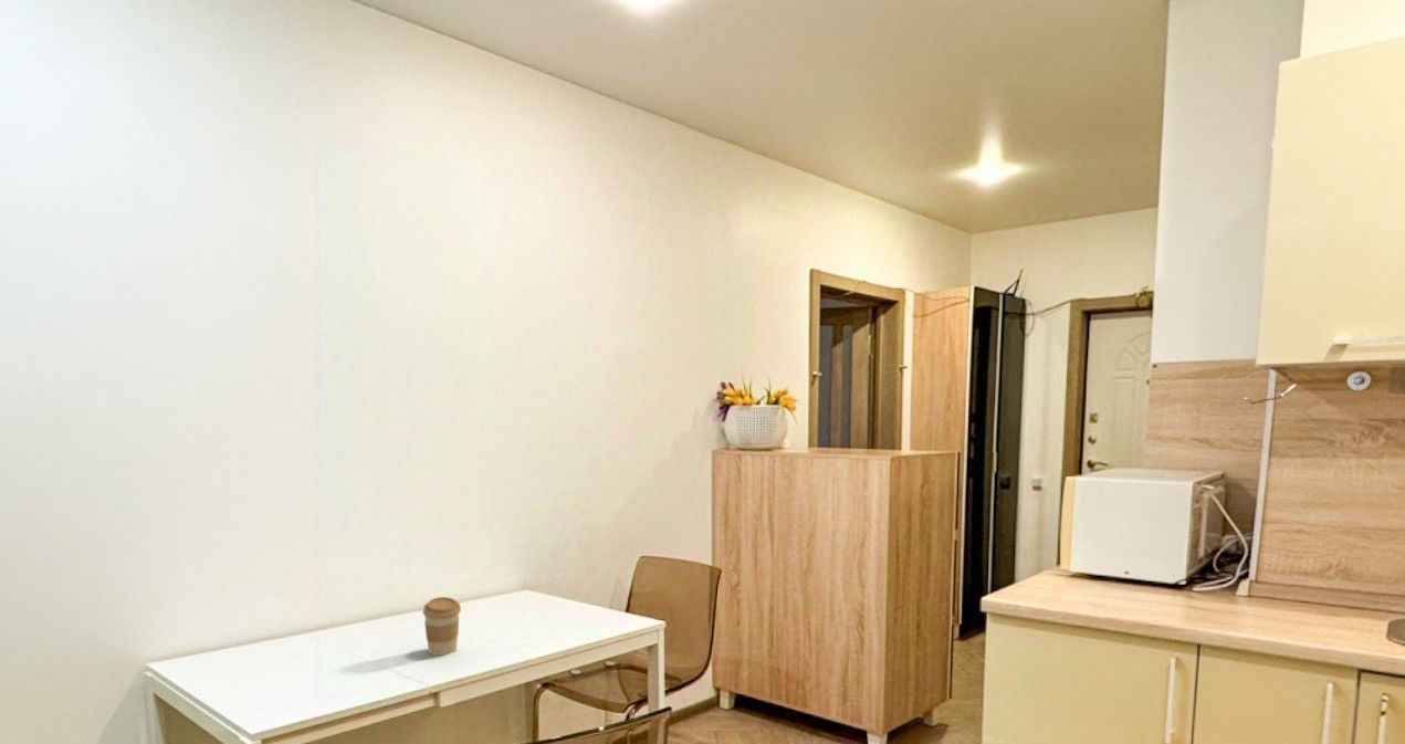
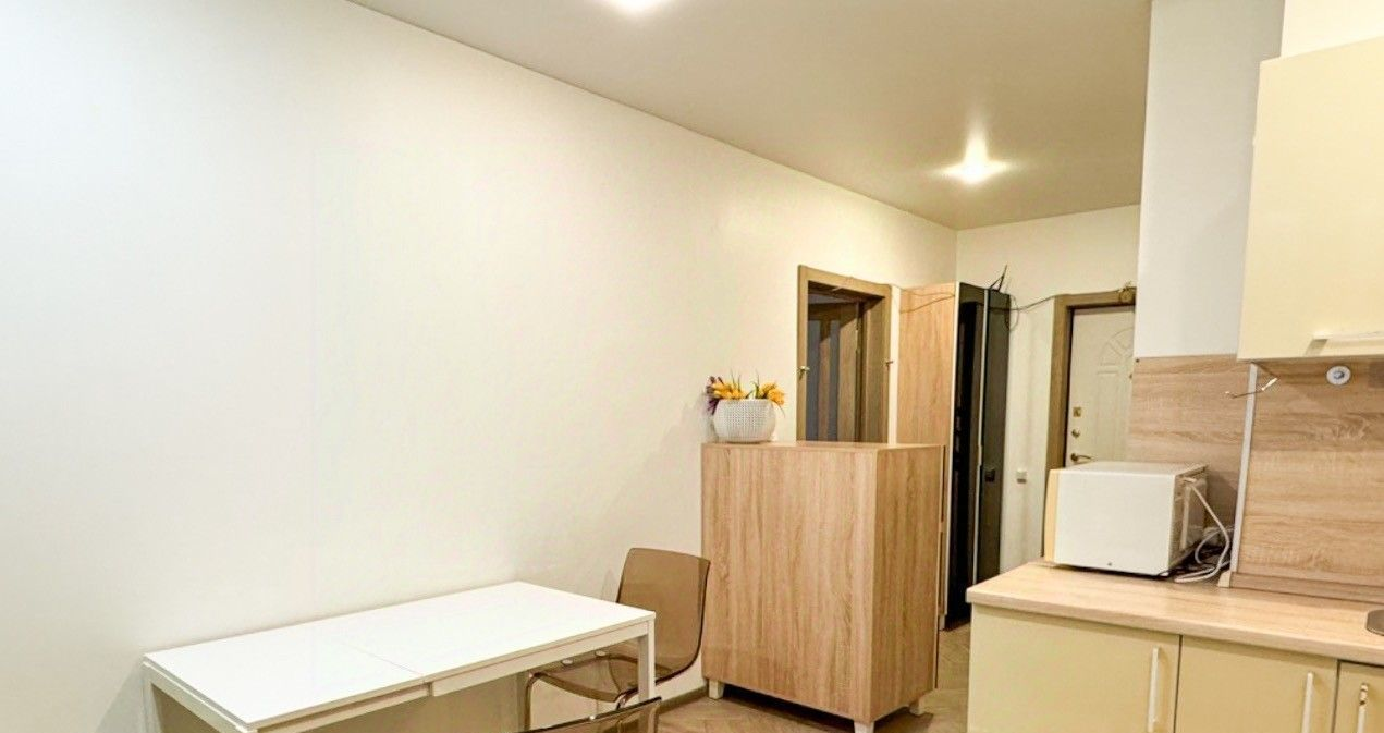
- coffee cup [422,596,462,657]
